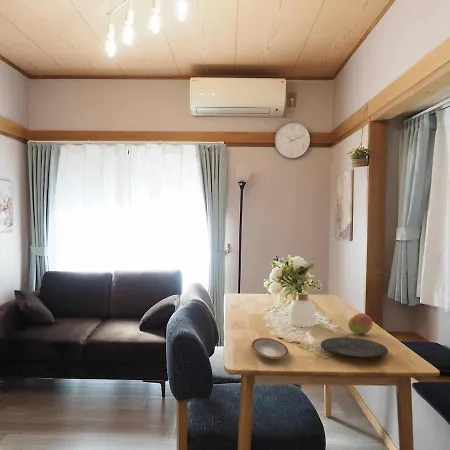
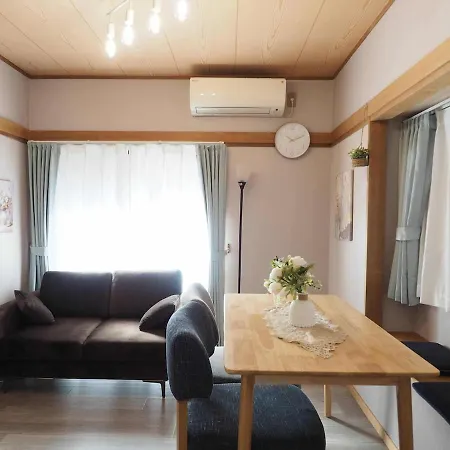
- fruit [347,312,374,335]
- plate [251,337,289,360]
- plate [320,336,389,360]
